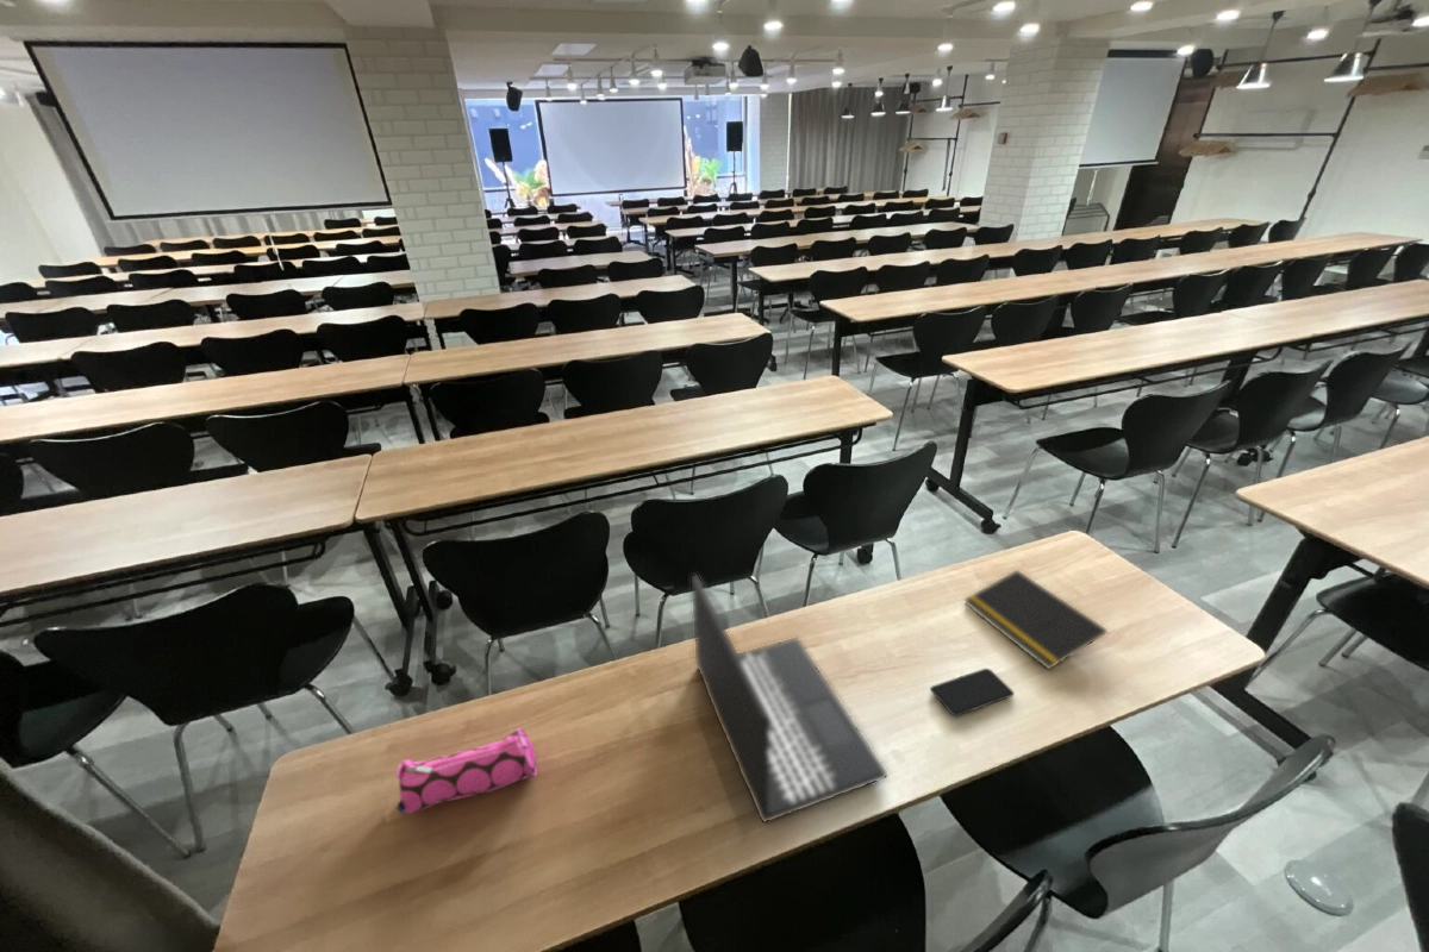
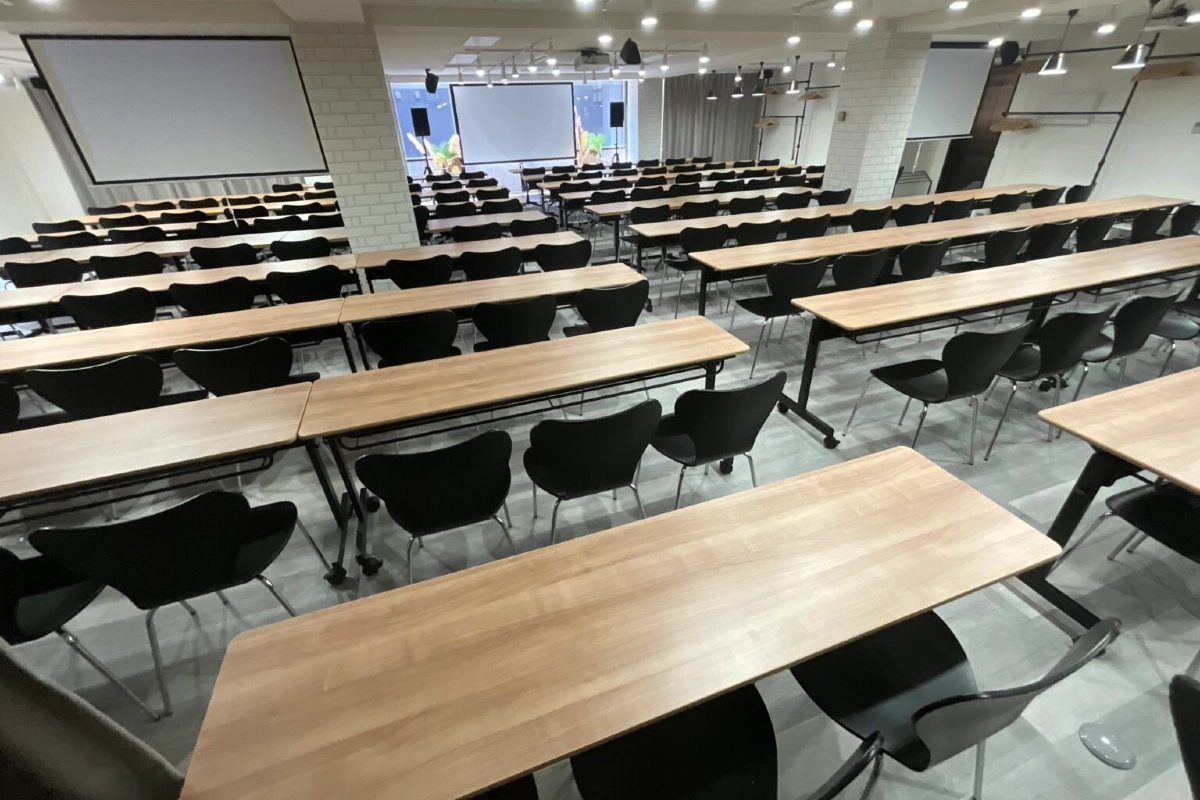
- pencil case [394,727,538,816]
- smartphone [930,668,1015,718]
- laptop [691,575,888,825]
- notepad [963,569,1109,671]
